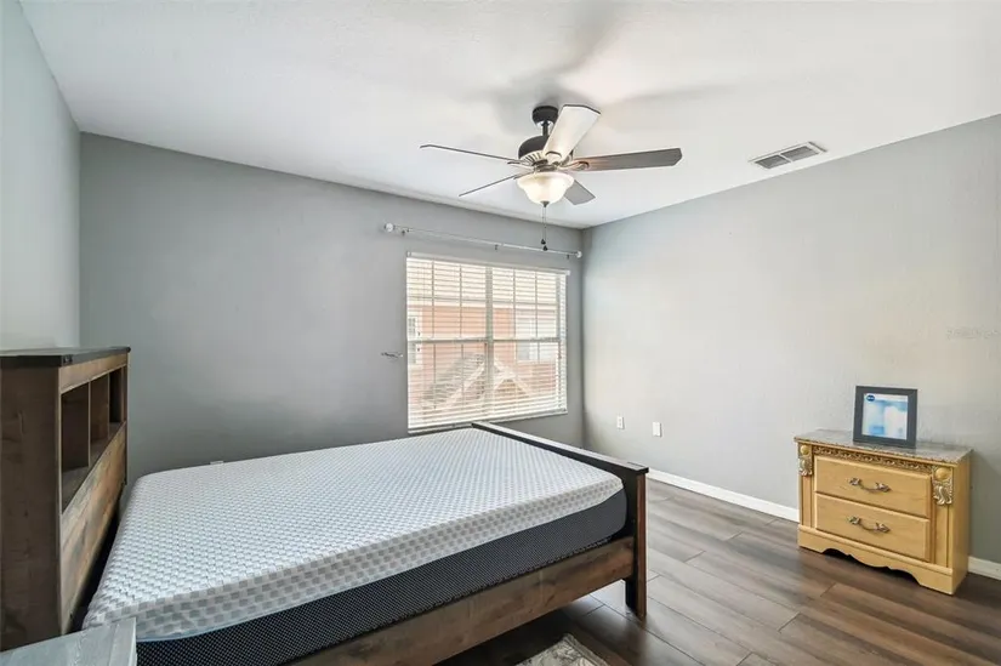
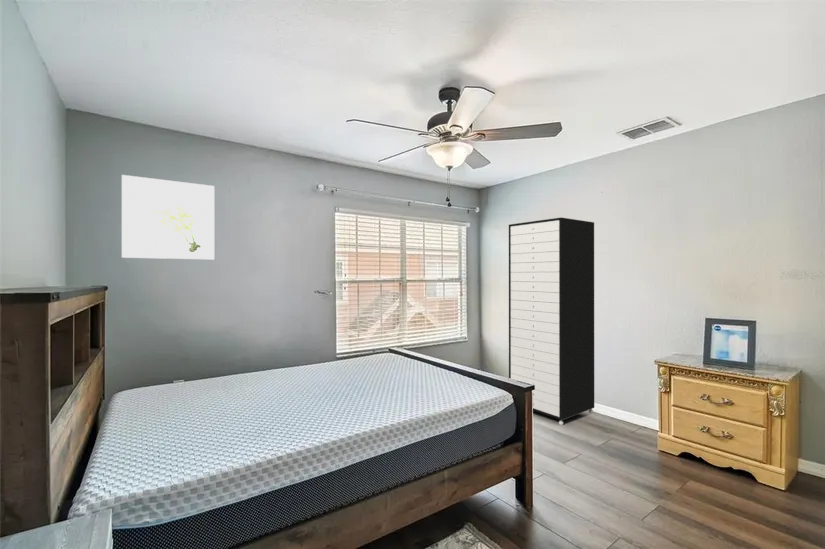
+ storage cabinet [508,216,595,426]
+ wall art [121,174,215,260]
